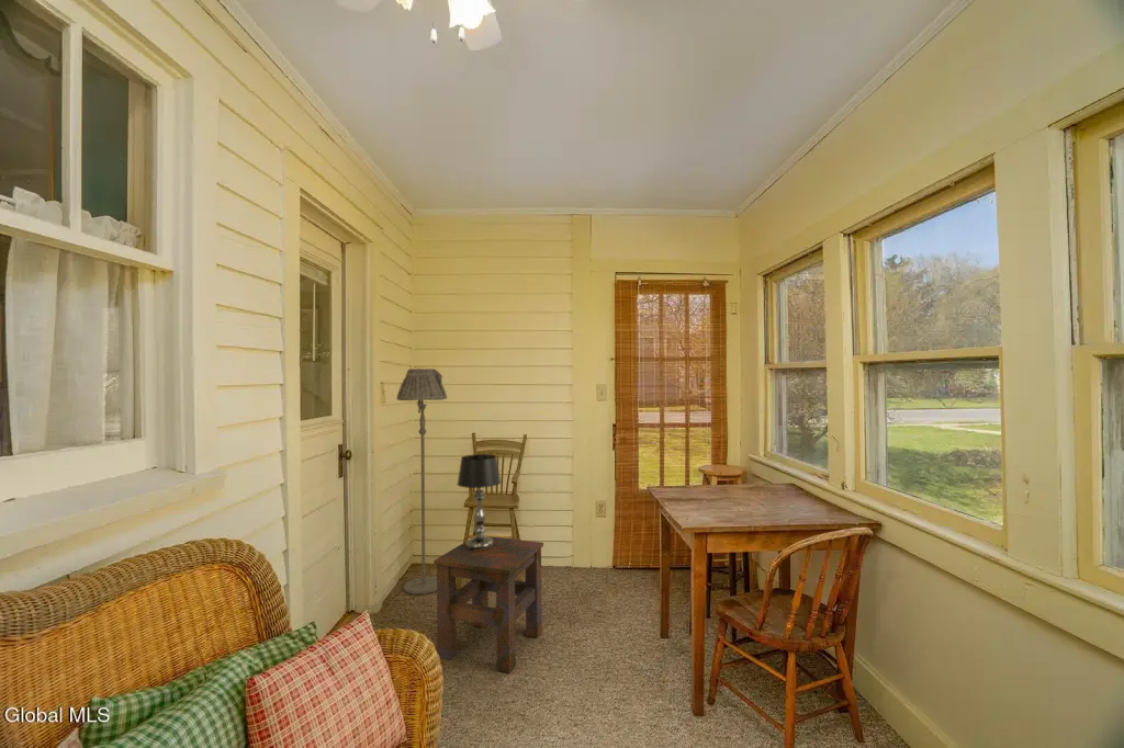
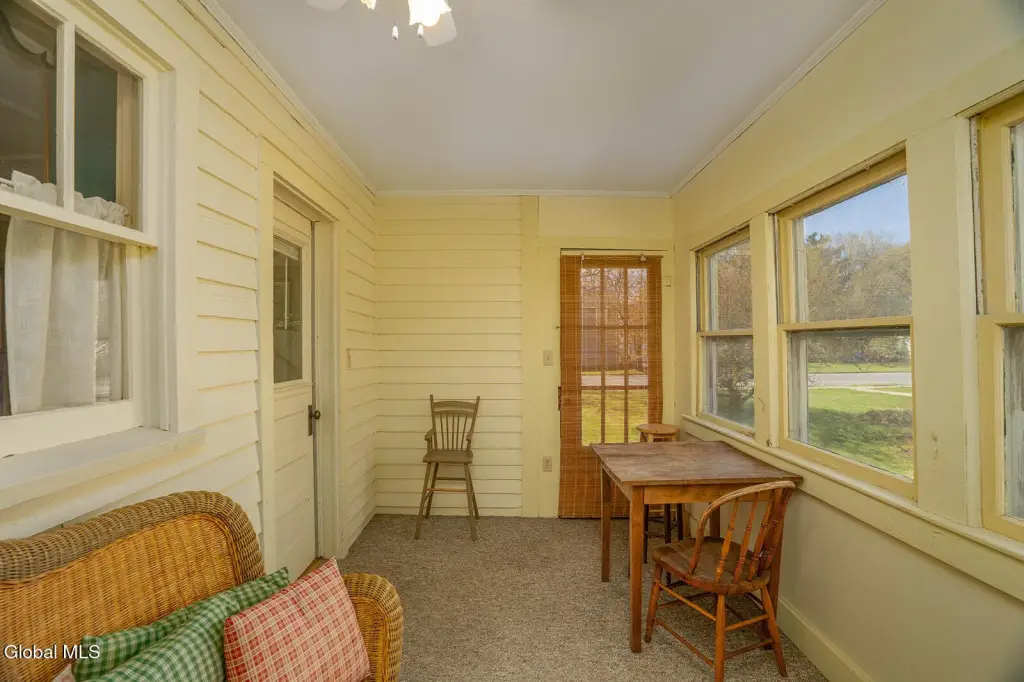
- table lamp [456,453,502,551]
- floor lamp [395,367,448,596]
- side table [432,535,544,673]
